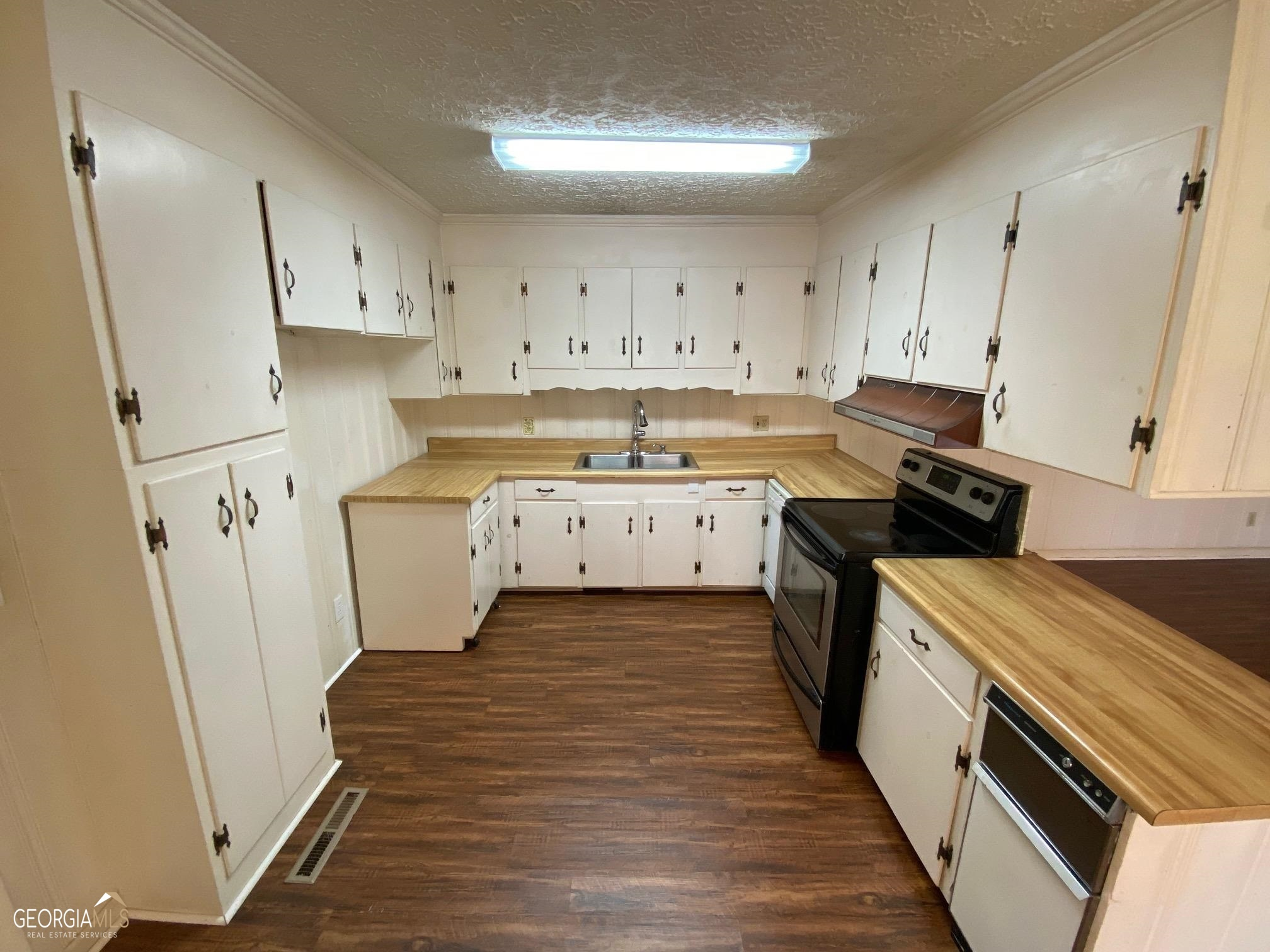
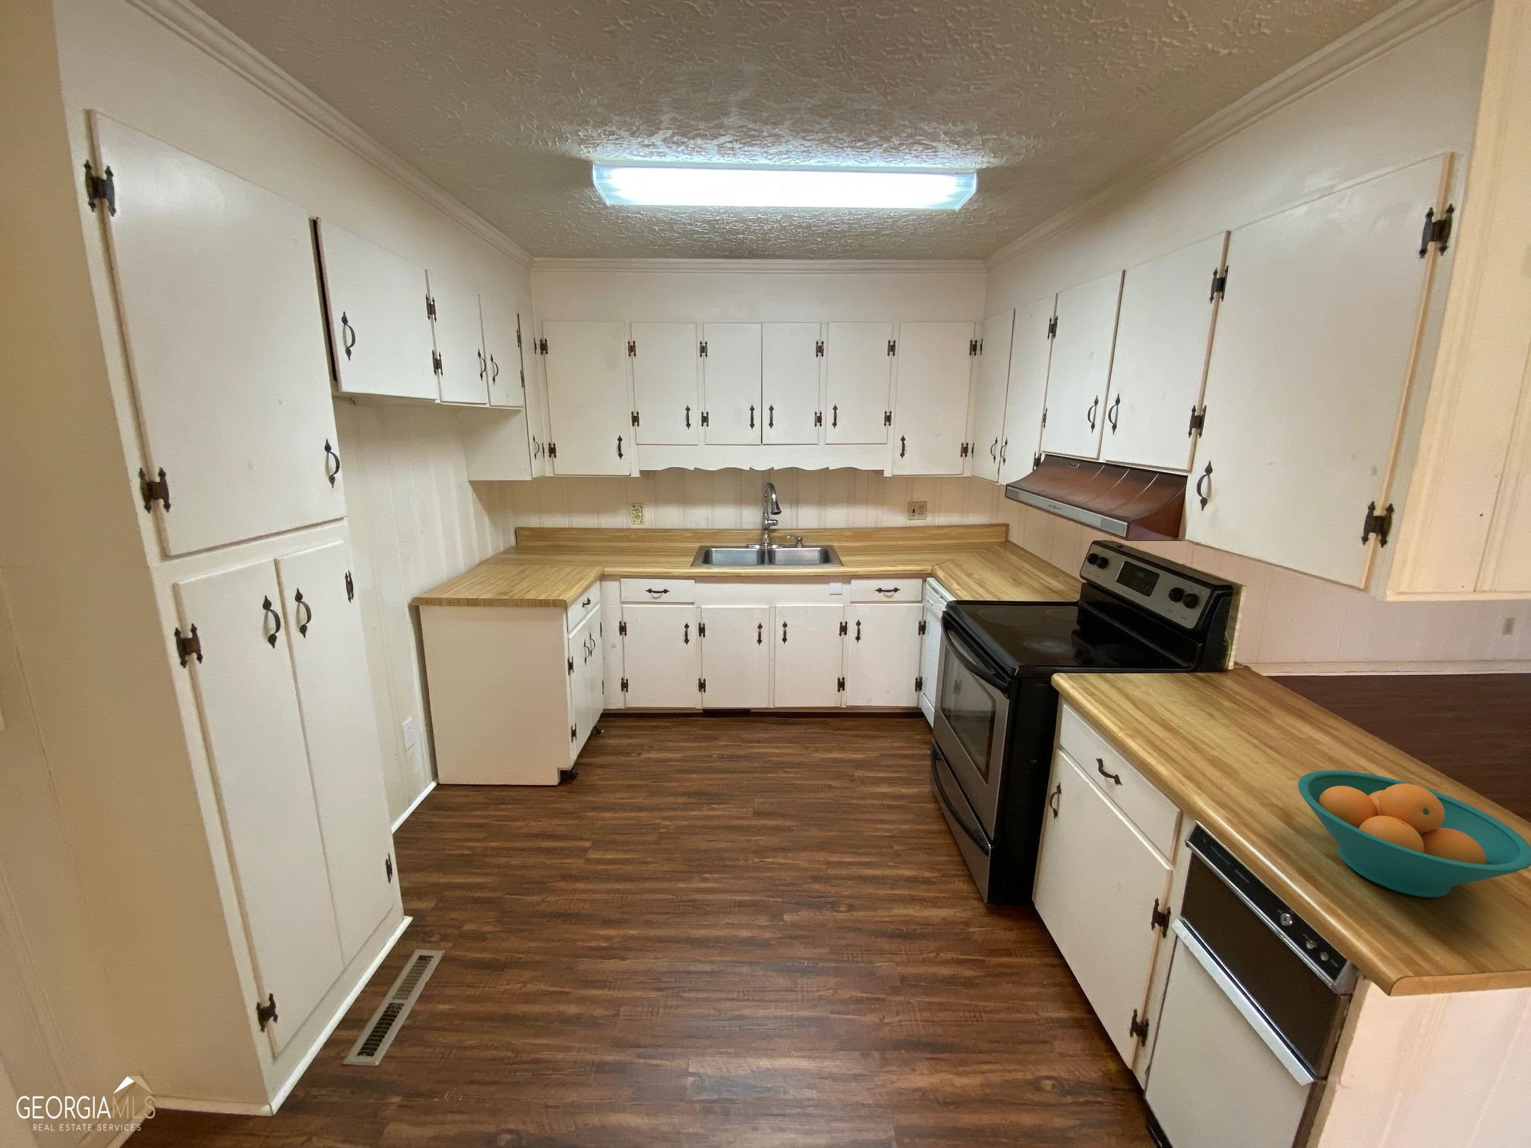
+ fruit bowl [1297,769,1531,898]
